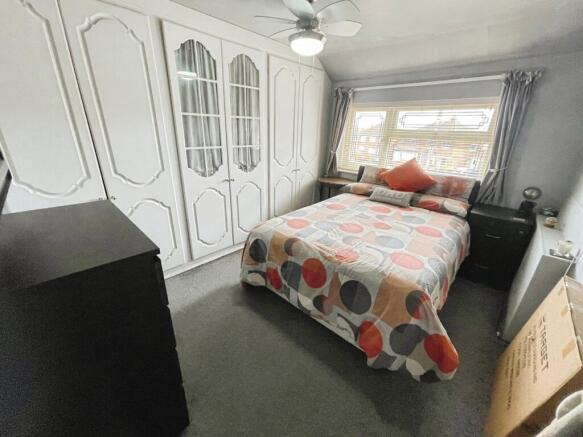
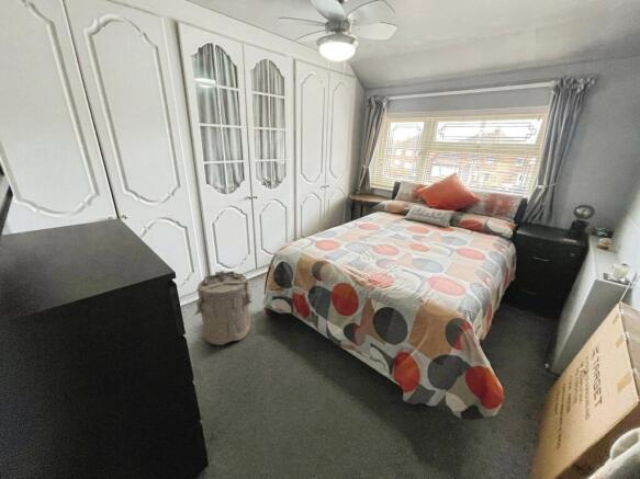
+ laundry hamper [192,270,254,346]
